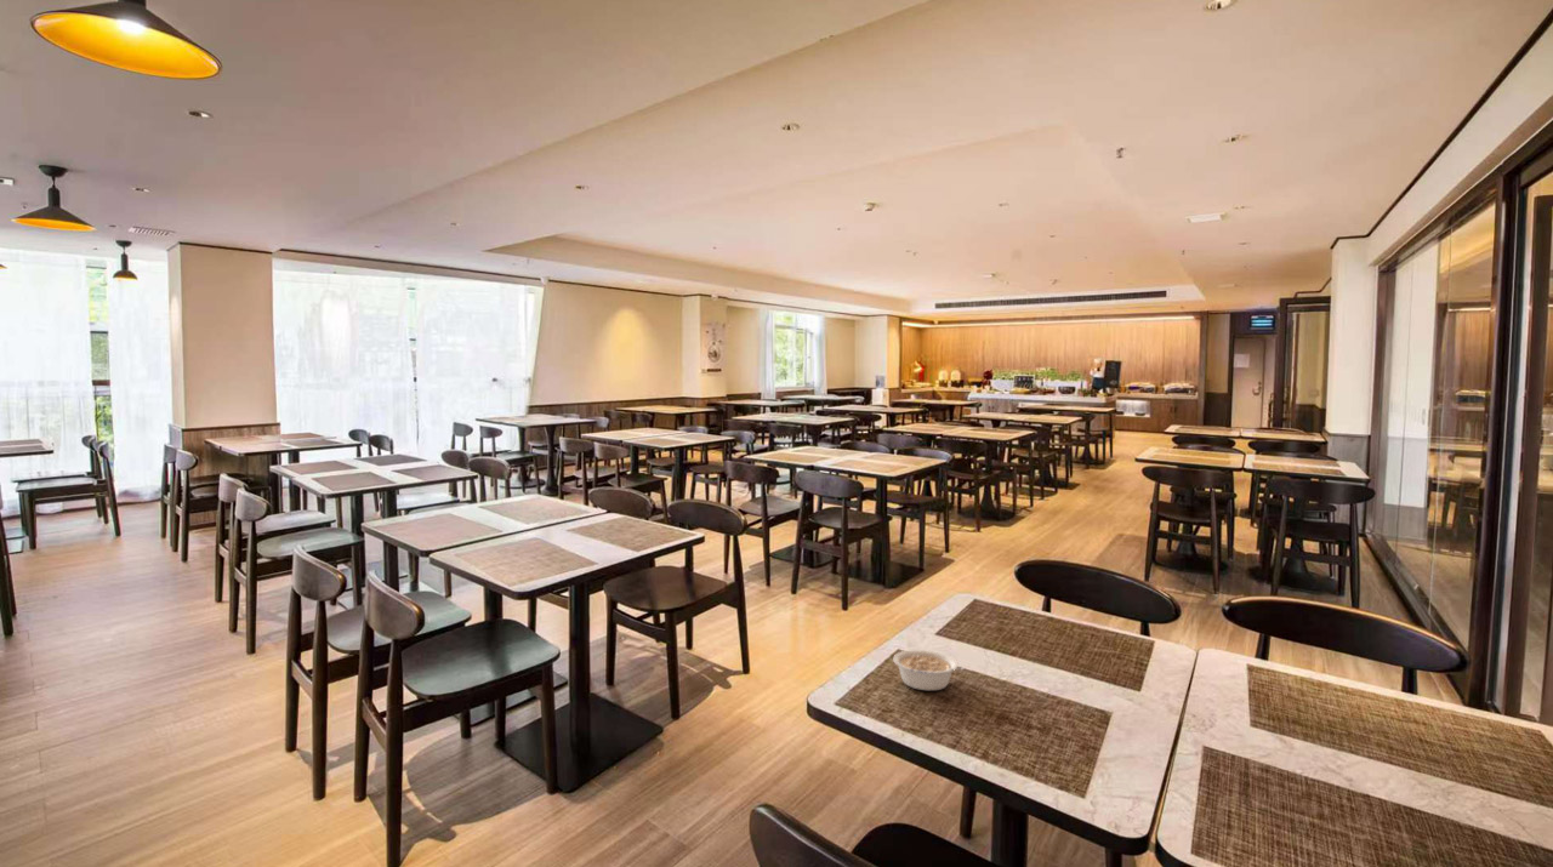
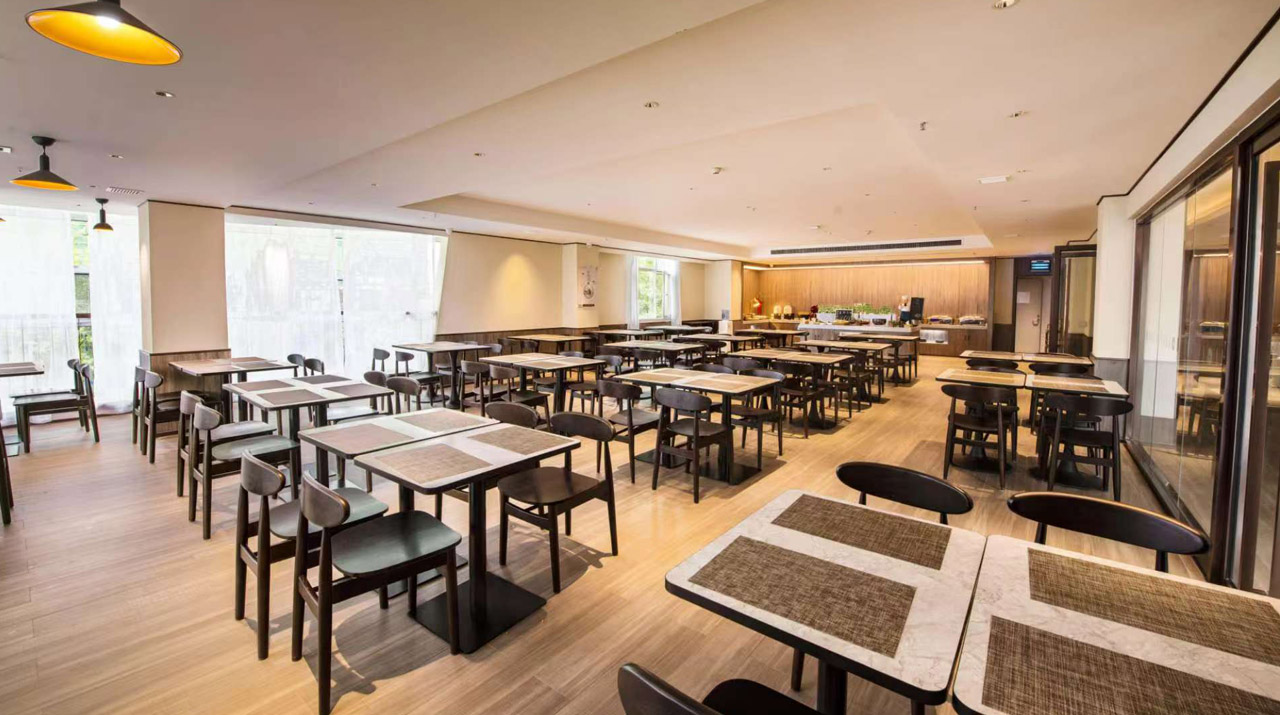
- legume [892,649,967,691]
